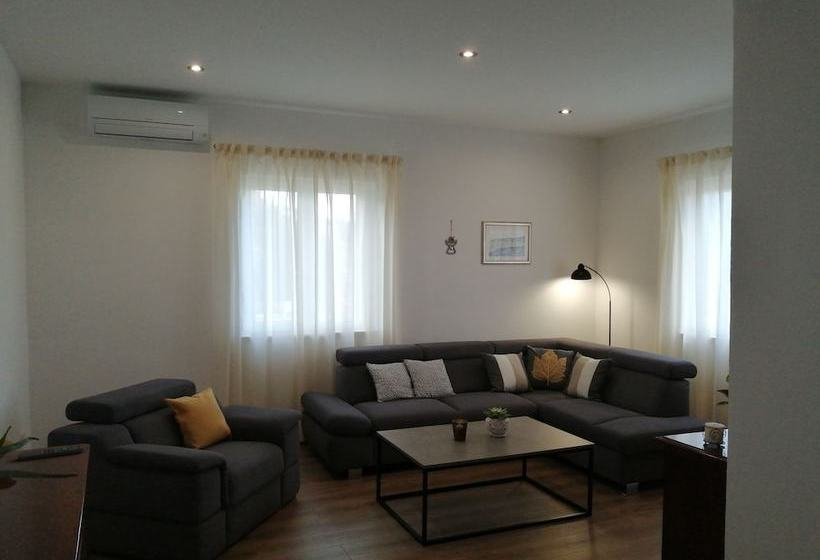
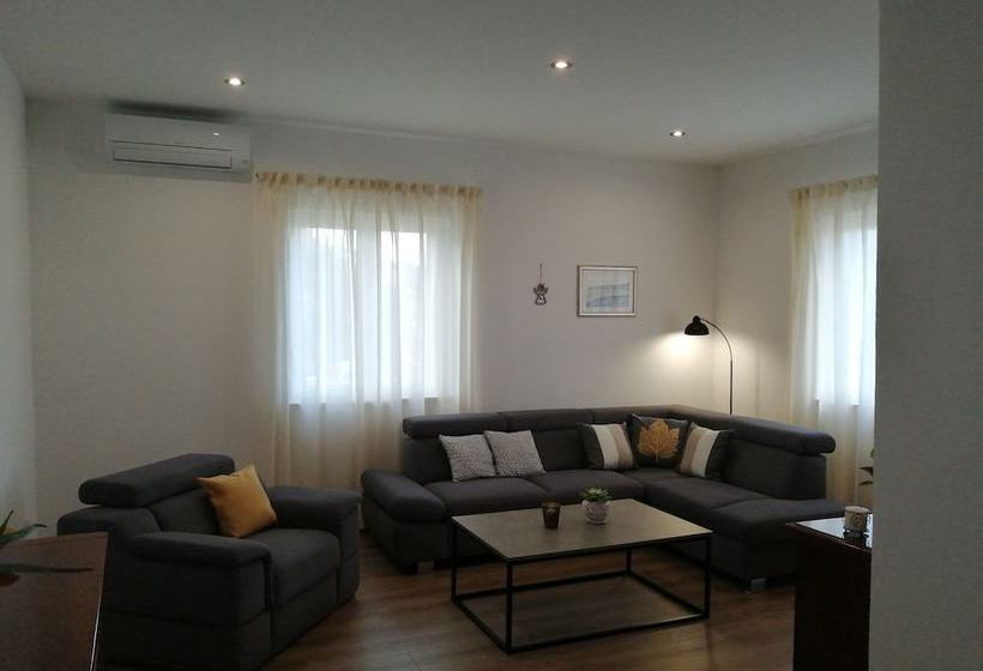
- remote control [17,444,86,462]
